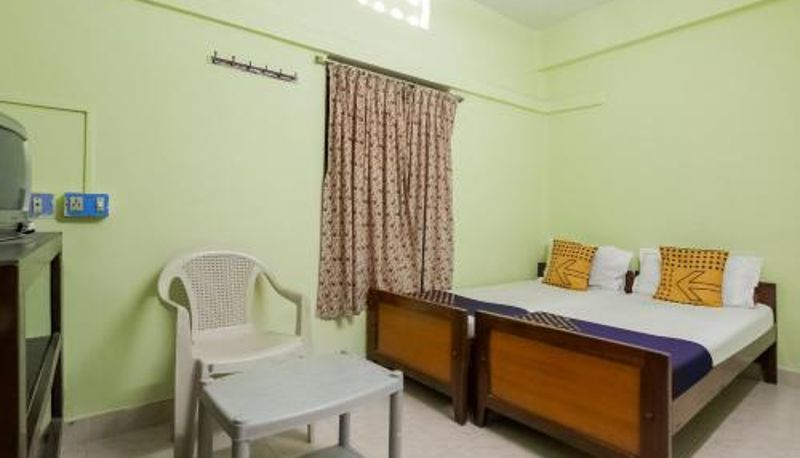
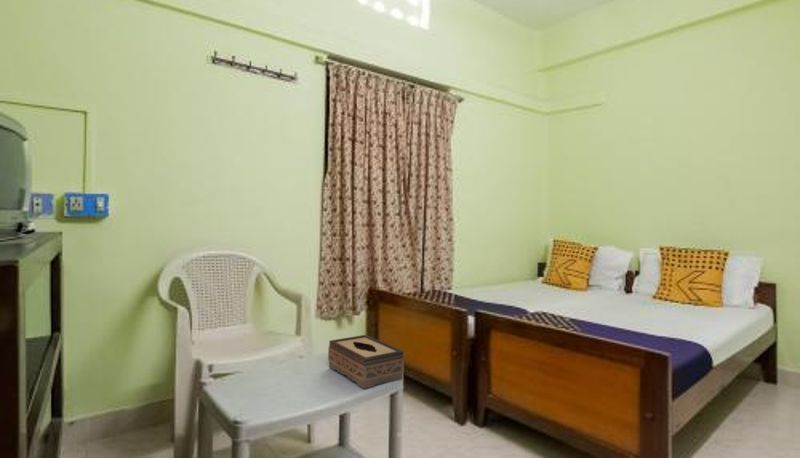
+ tissue box [327,334,405,390]
